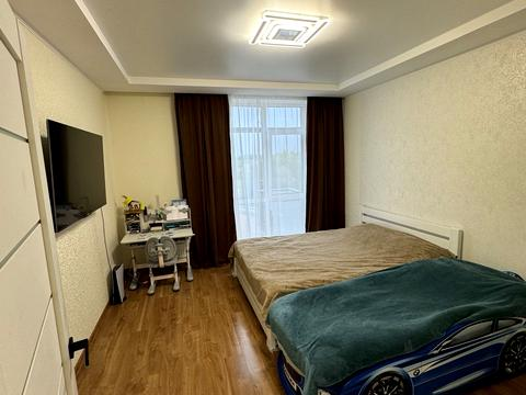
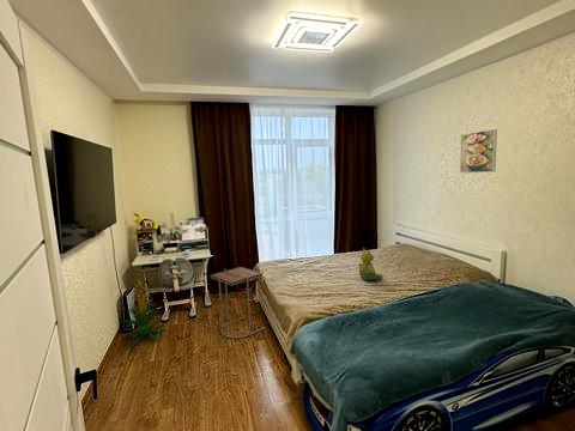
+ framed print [459,128,498,174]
+ indoor plant [120,277,167,348]
+ side table [210,266,266,340]
+ teddy bear [357,247,385,281]
